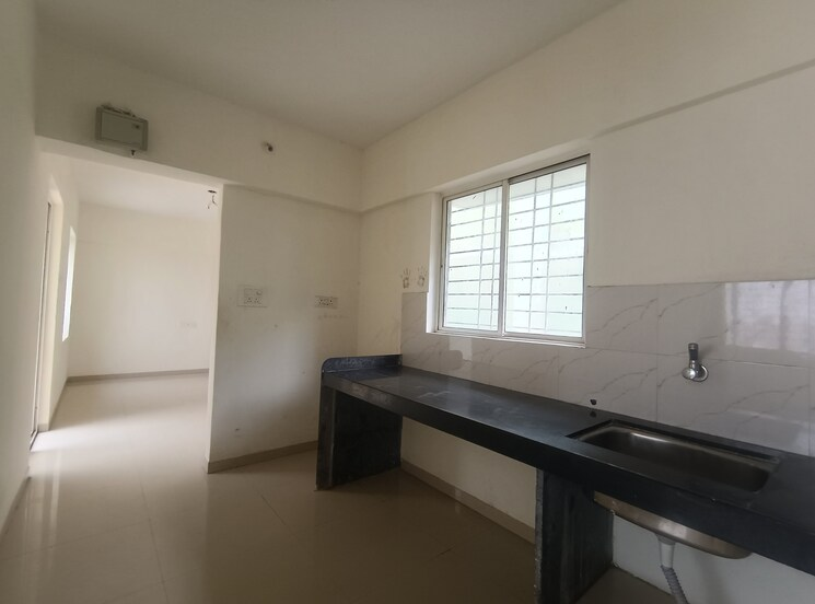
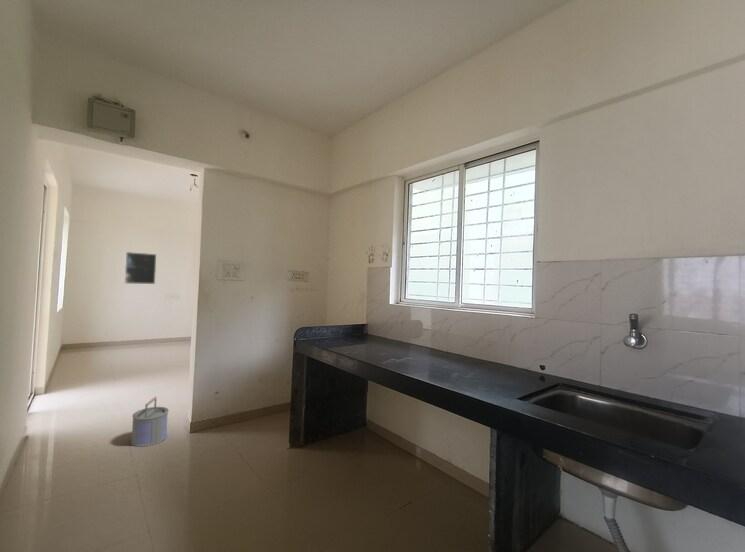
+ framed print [124,251,157,285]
+ bucket [130,396,170,448]
